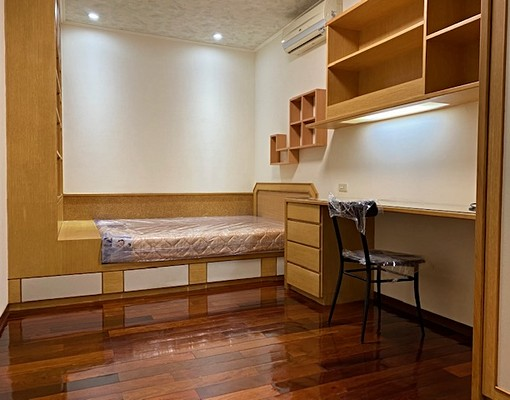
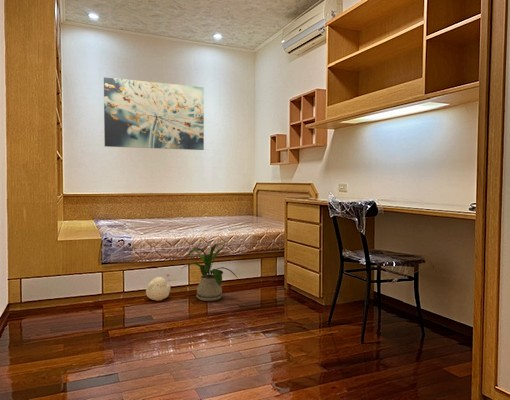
+ wall art [103,76,205,151]
+ house plant [182,242,238,302]
+ plush toy [145,272,173,302]
